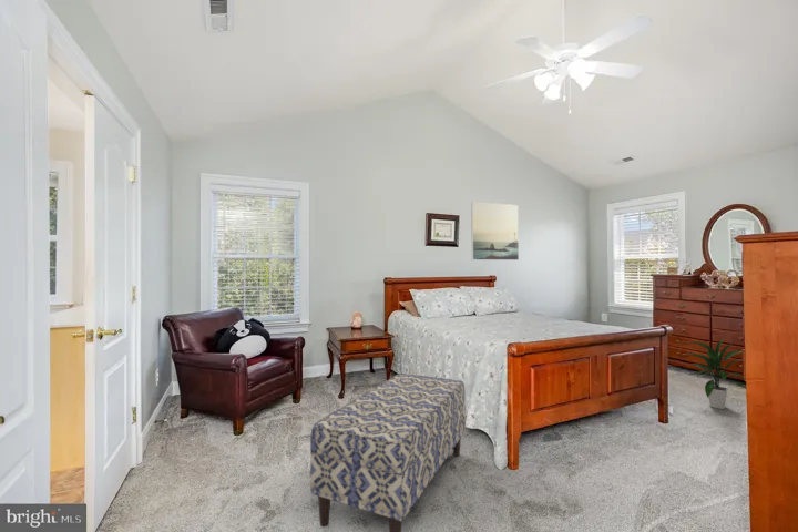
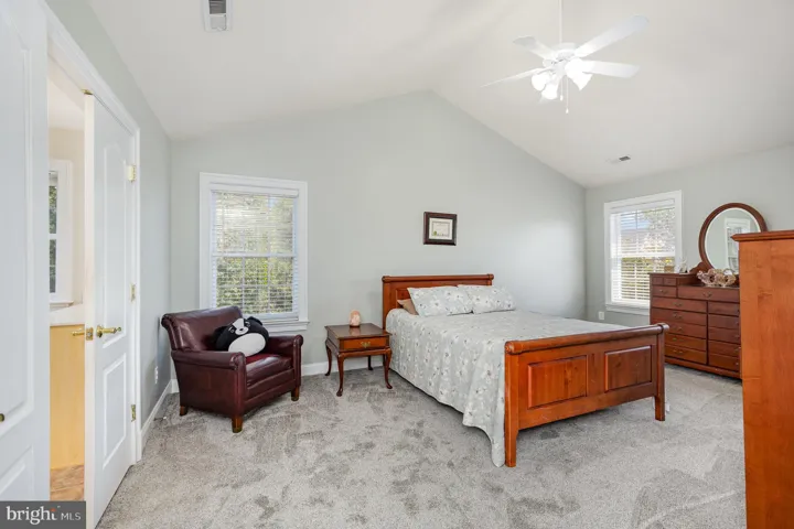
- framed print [470,201,520,262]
- indoor plant [686,337,747,410]
- bench [309,372,467,532]
